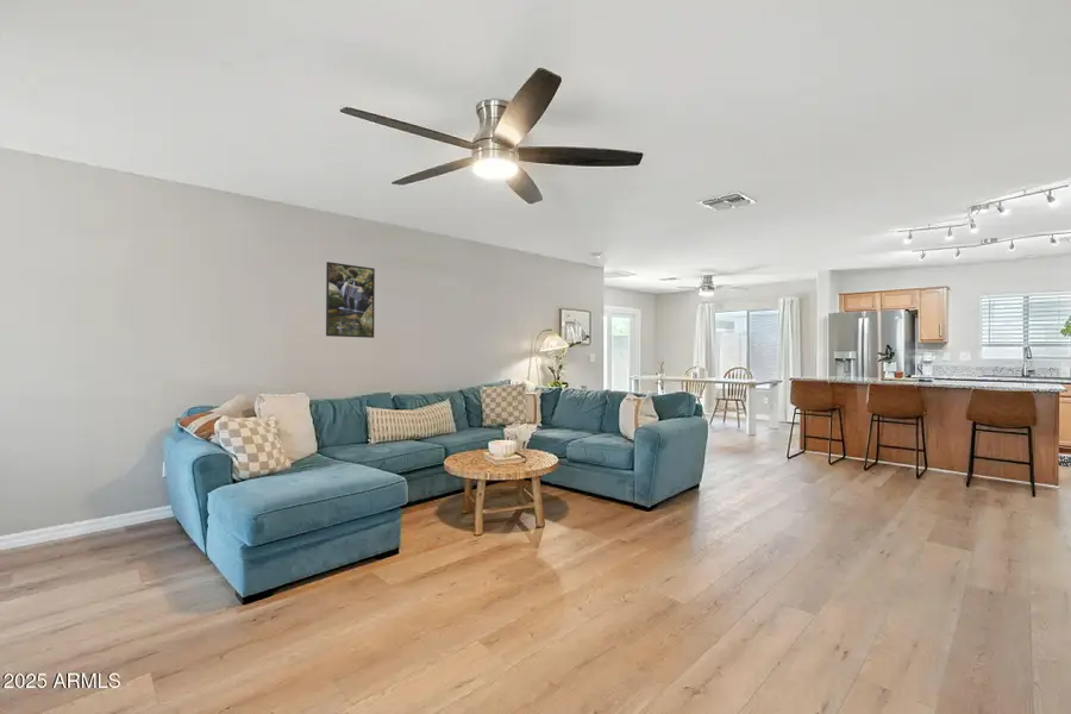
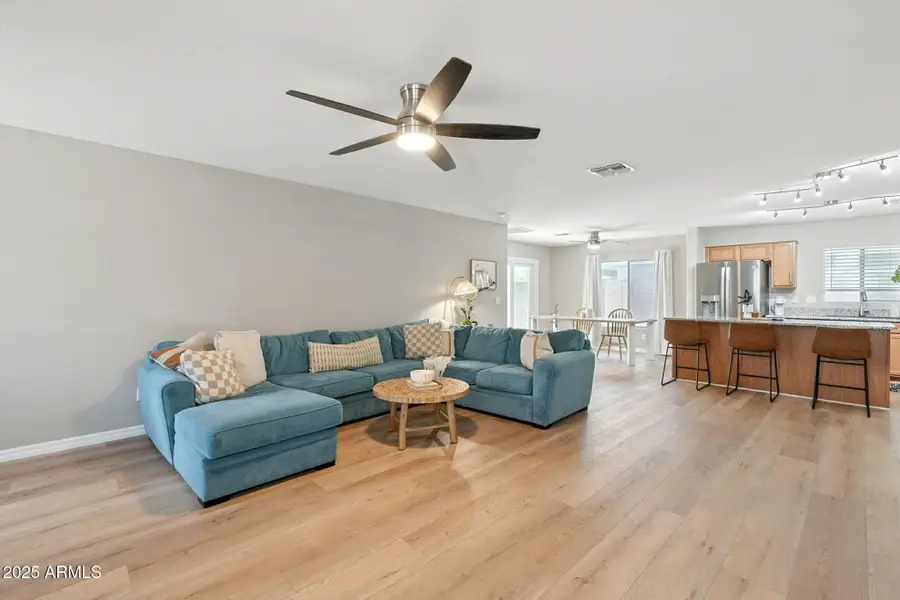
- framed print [325,261,376,339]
